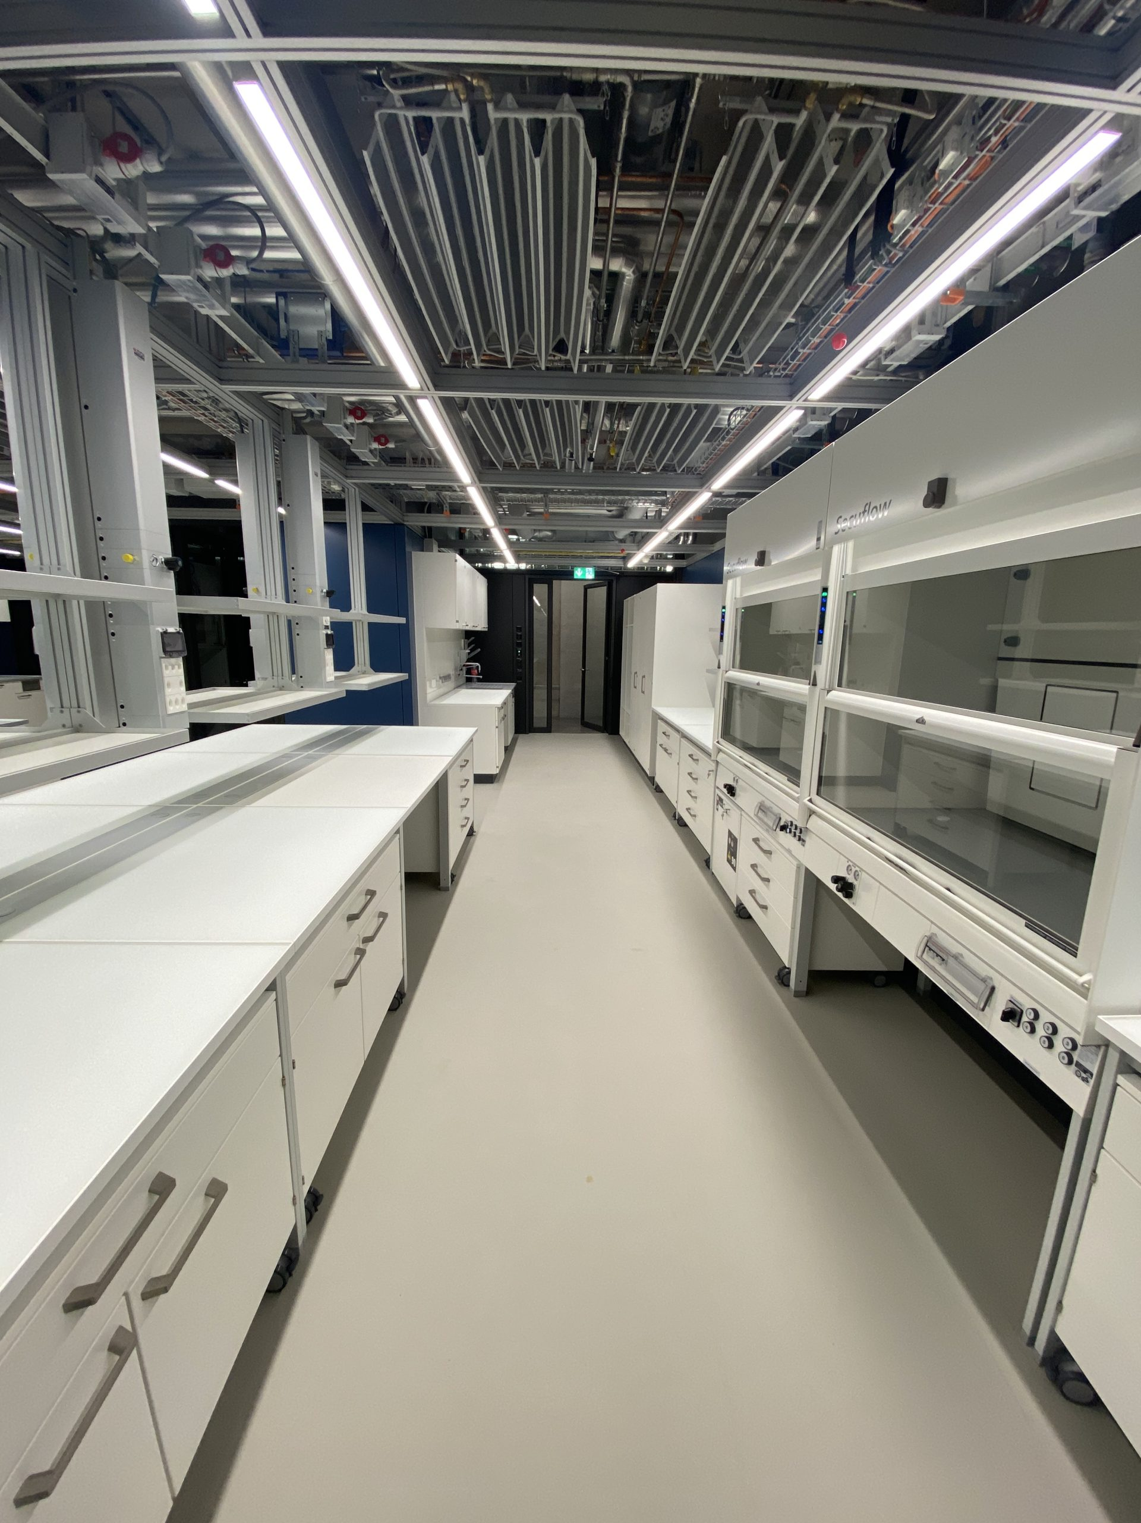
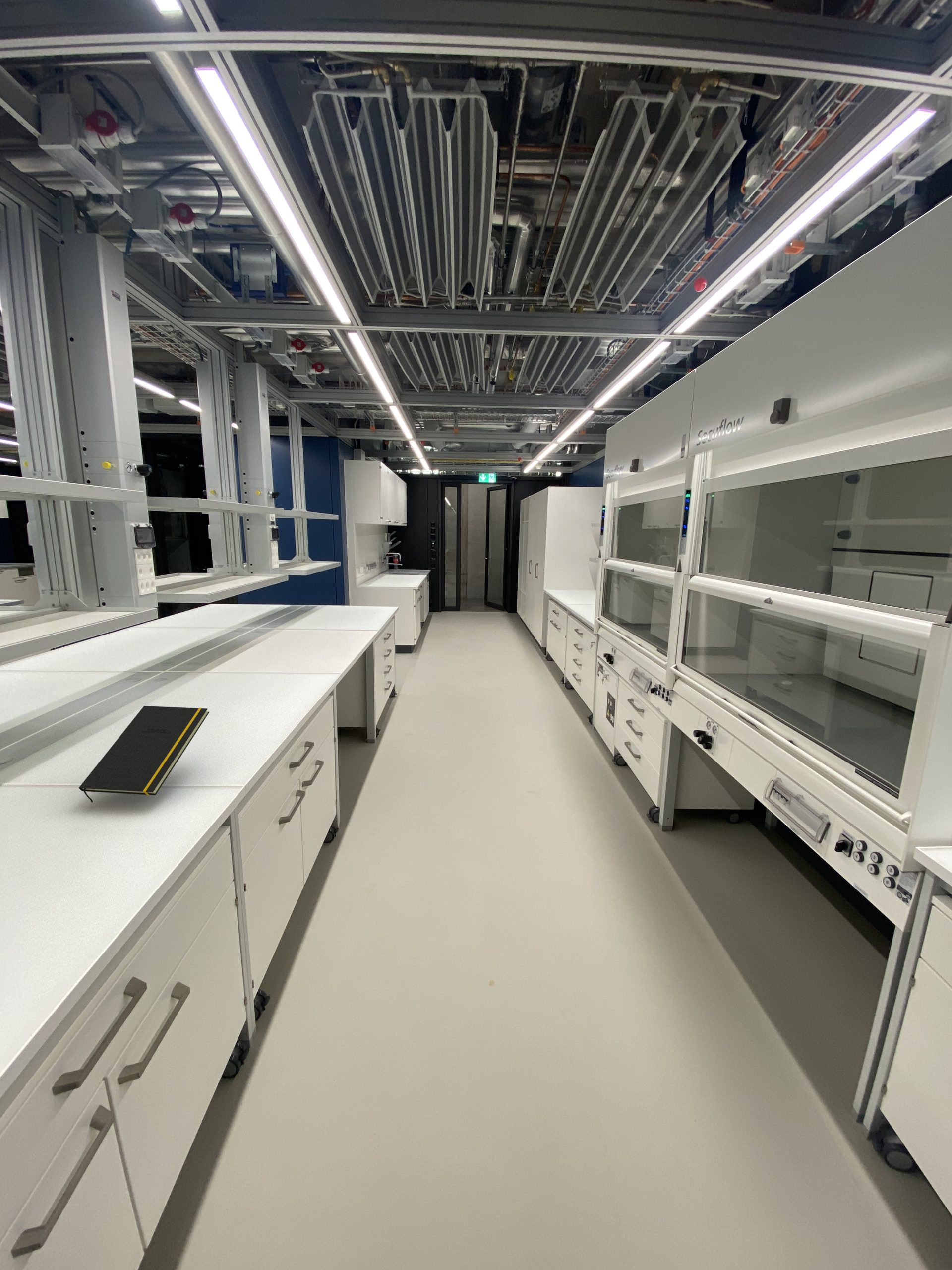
+ notepad [78,705,210,803]
